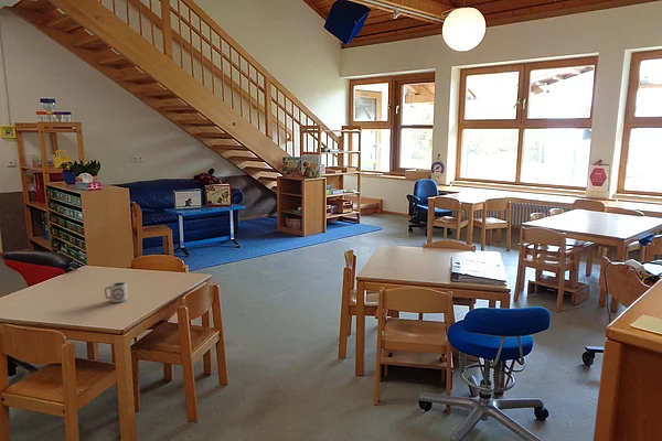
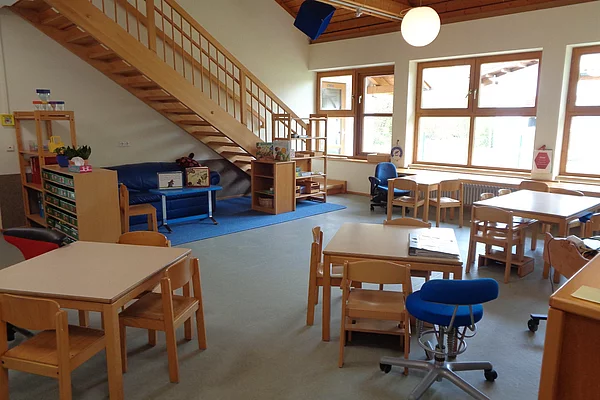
- cup [104,281,128,303]
